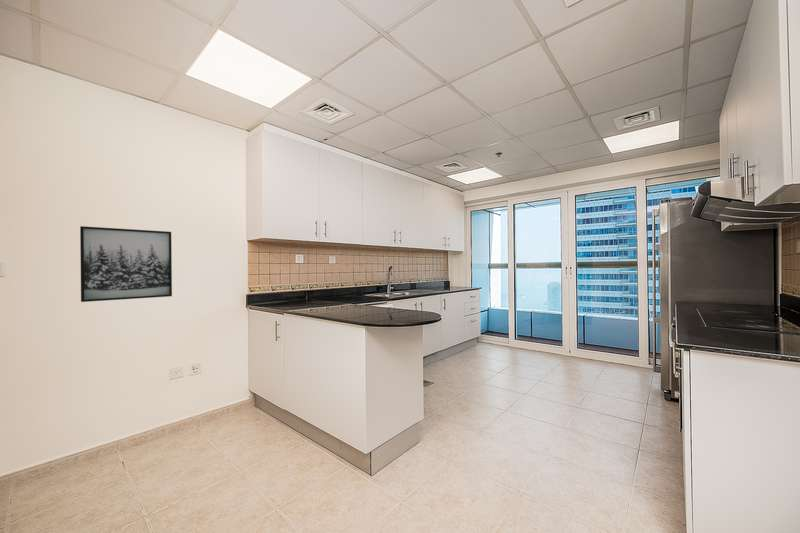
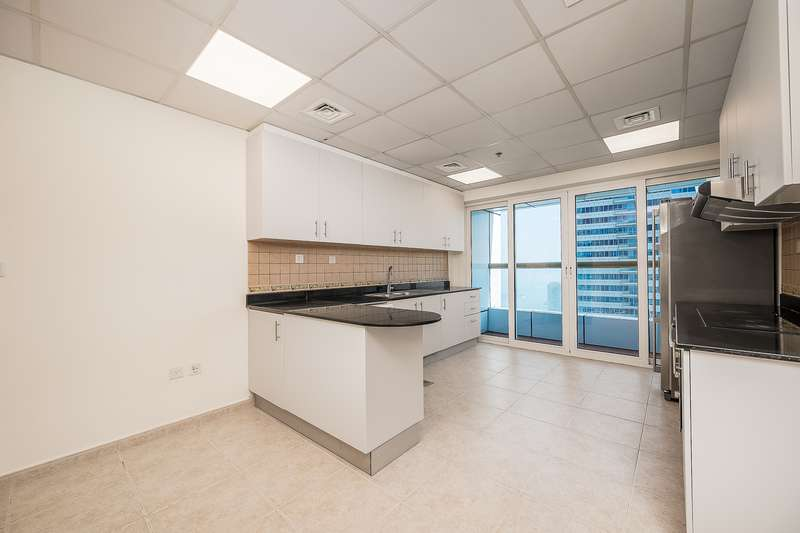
- wall art [79,225,173,303]
